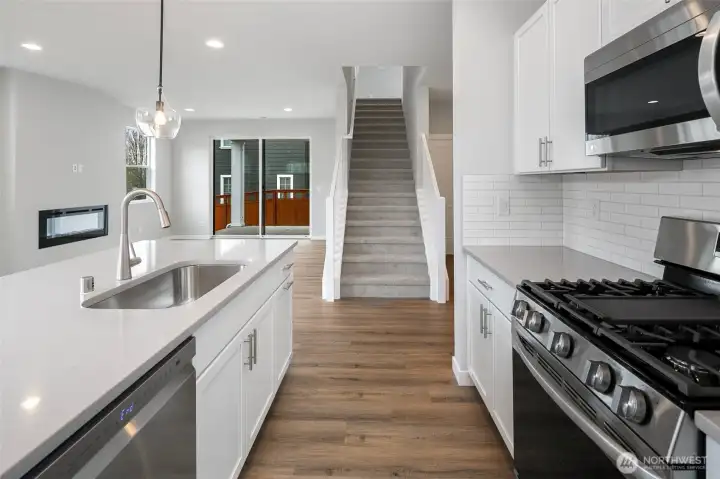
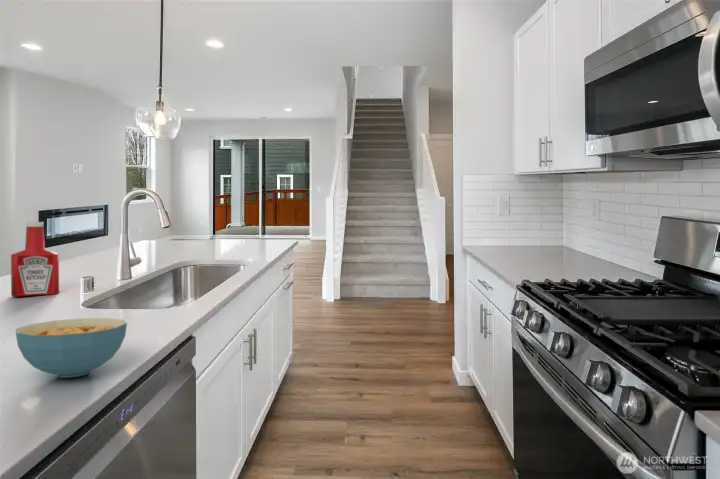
+ soap bottle [10,221,60,297]
+ cereal bowl [15,317,128,379]
